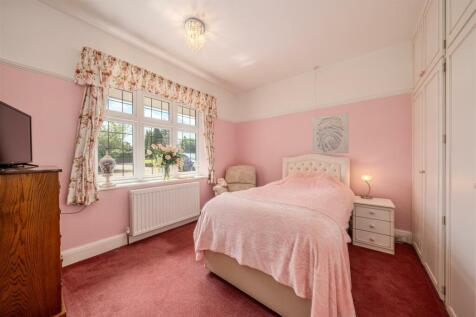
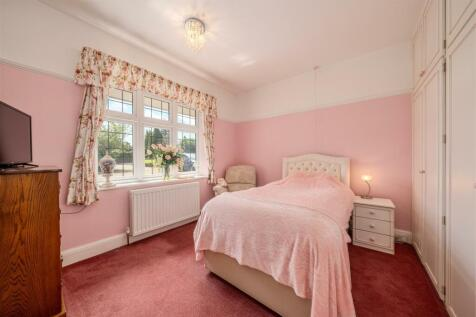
- wall art [311,112,349,155]
